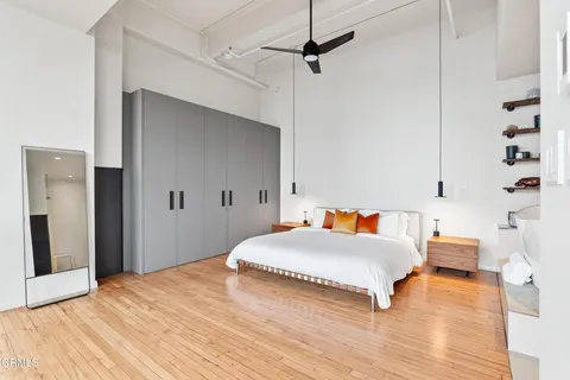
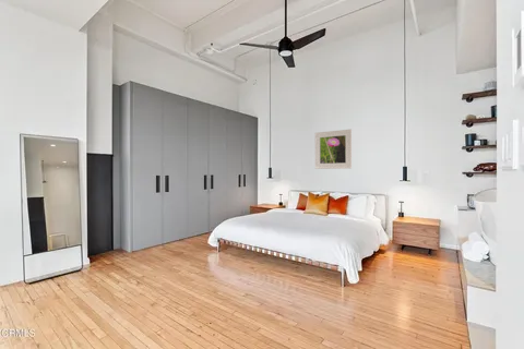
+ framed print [314,129,353,170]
